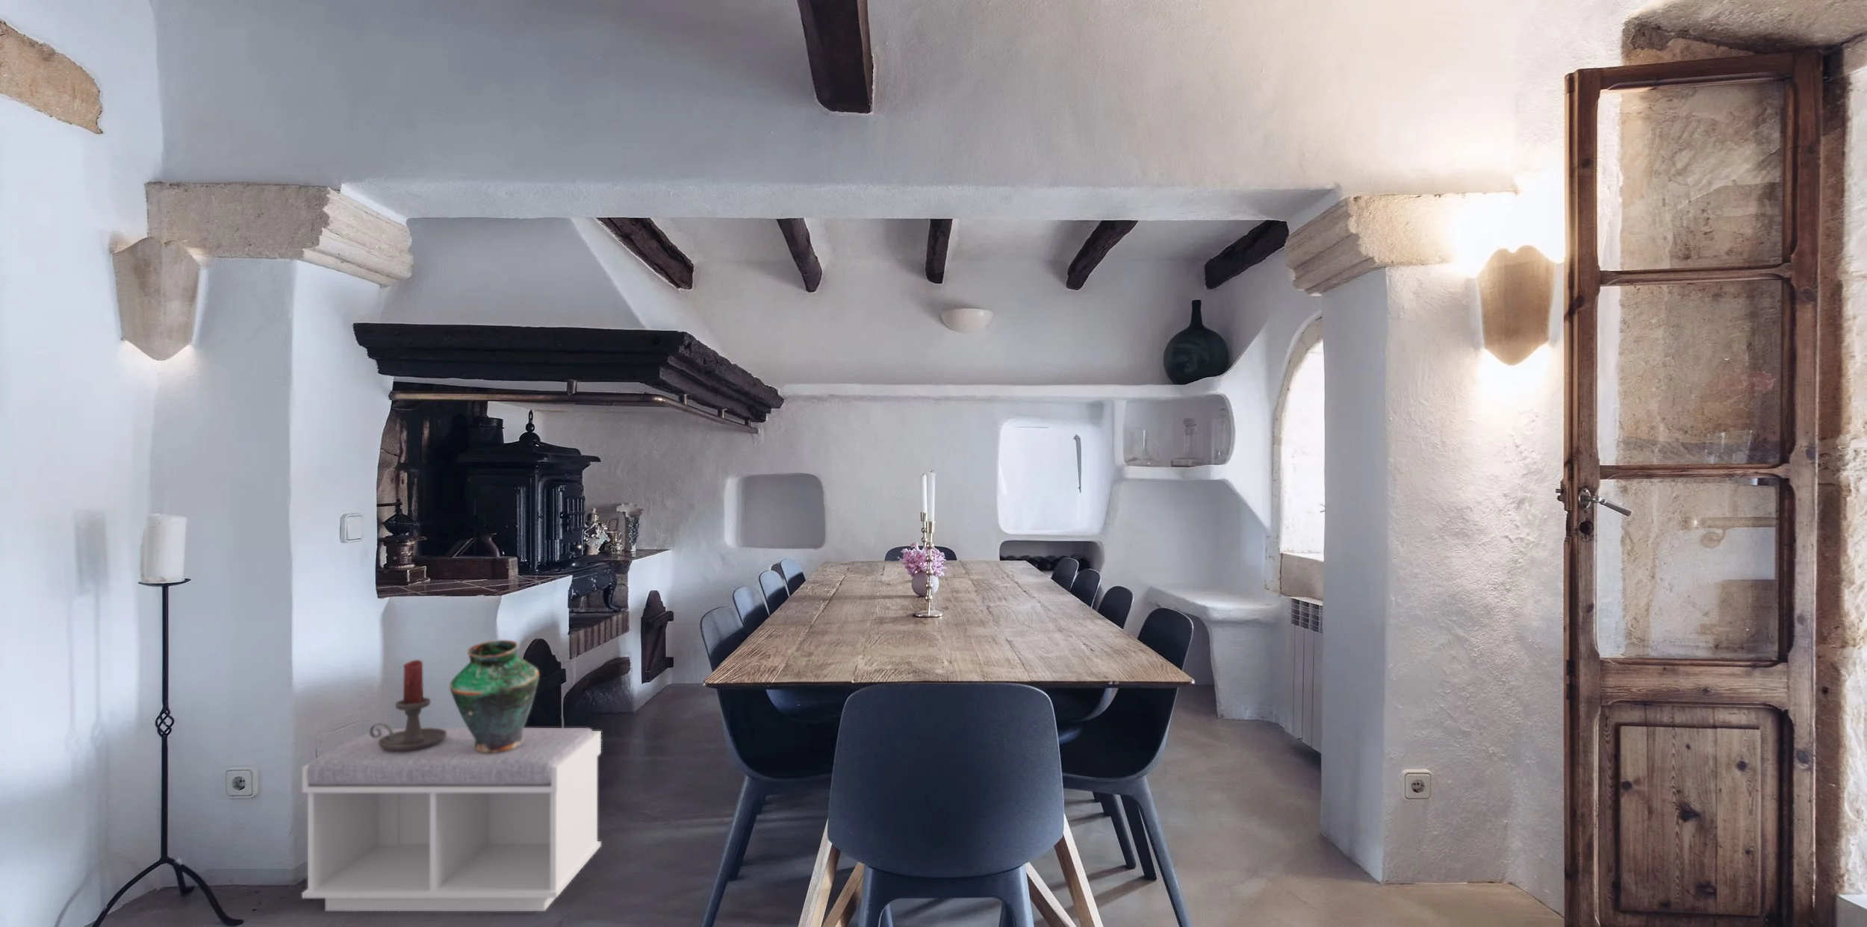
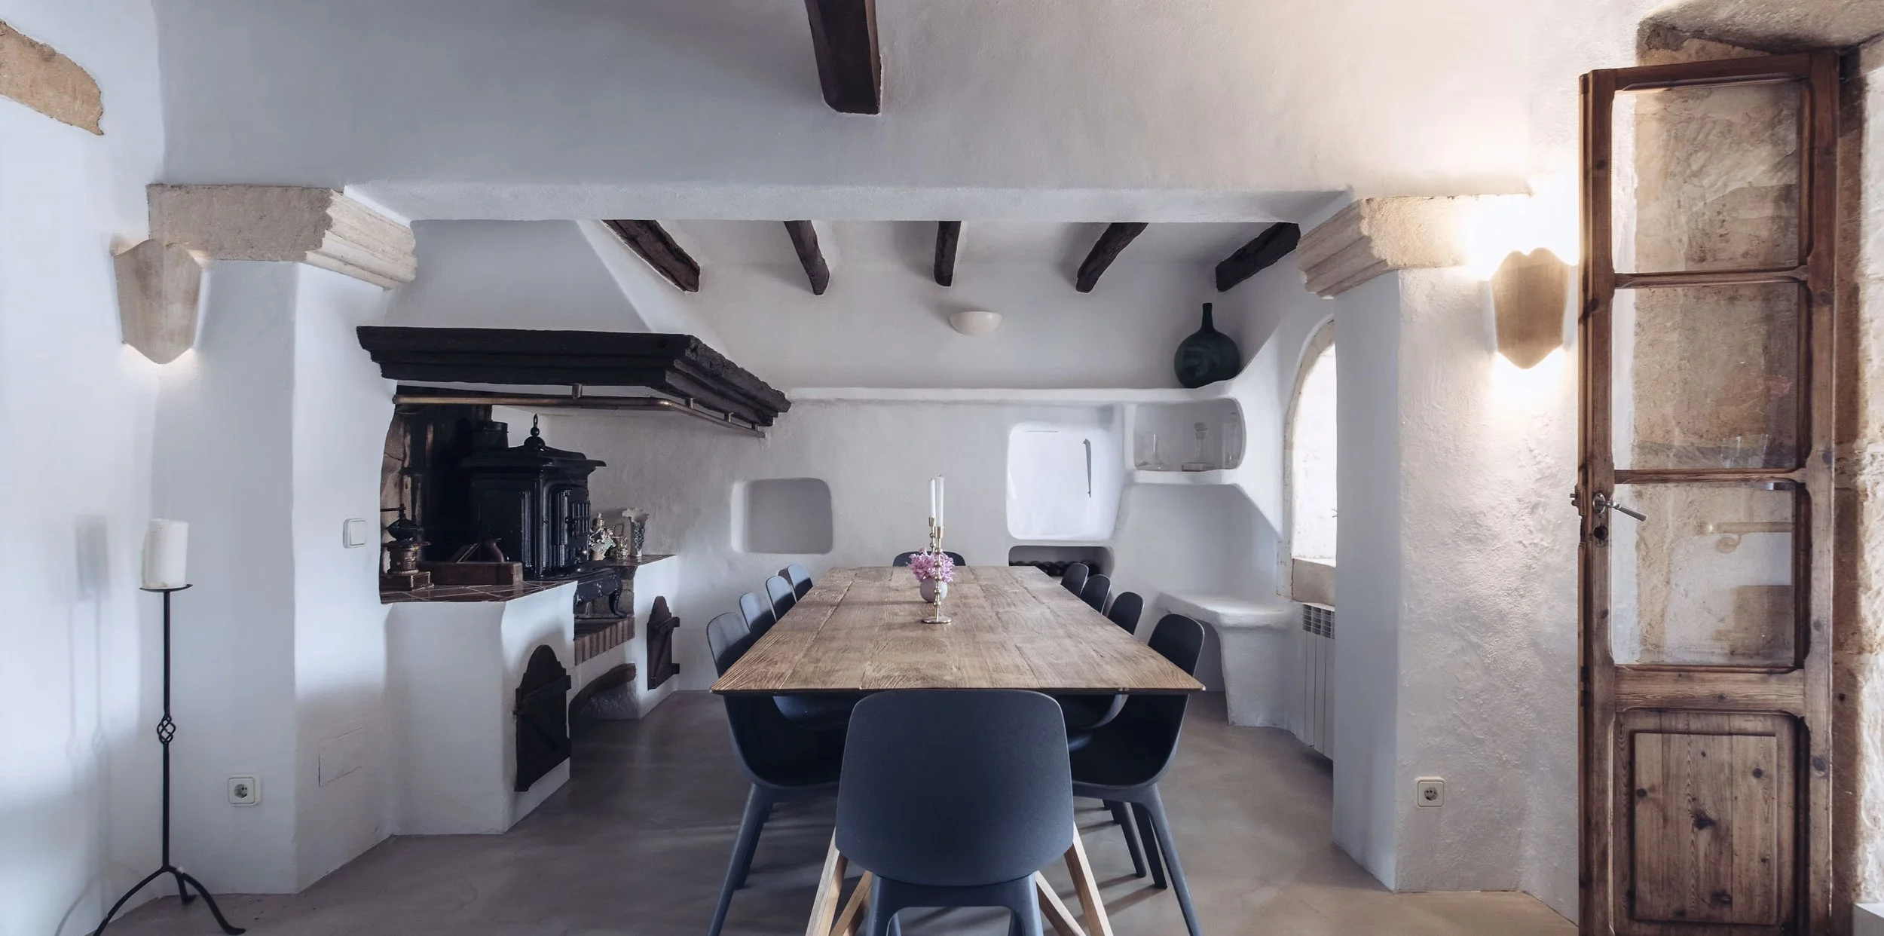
- bench [301,727,602,912]
- vase [449,640,539,753]
- candle holder [369,659,447,751]
